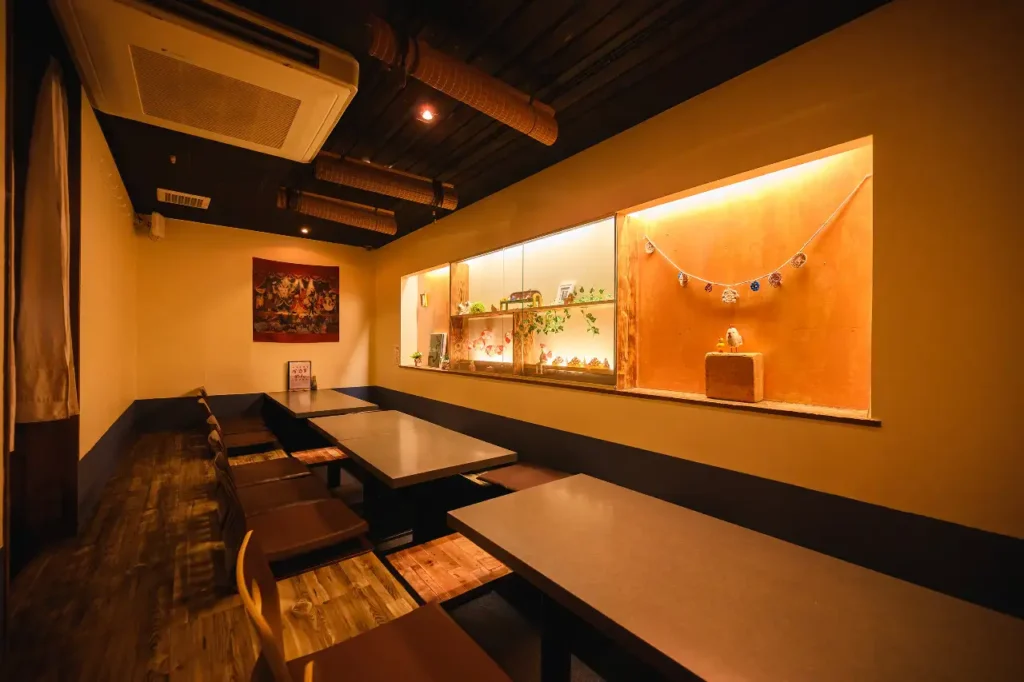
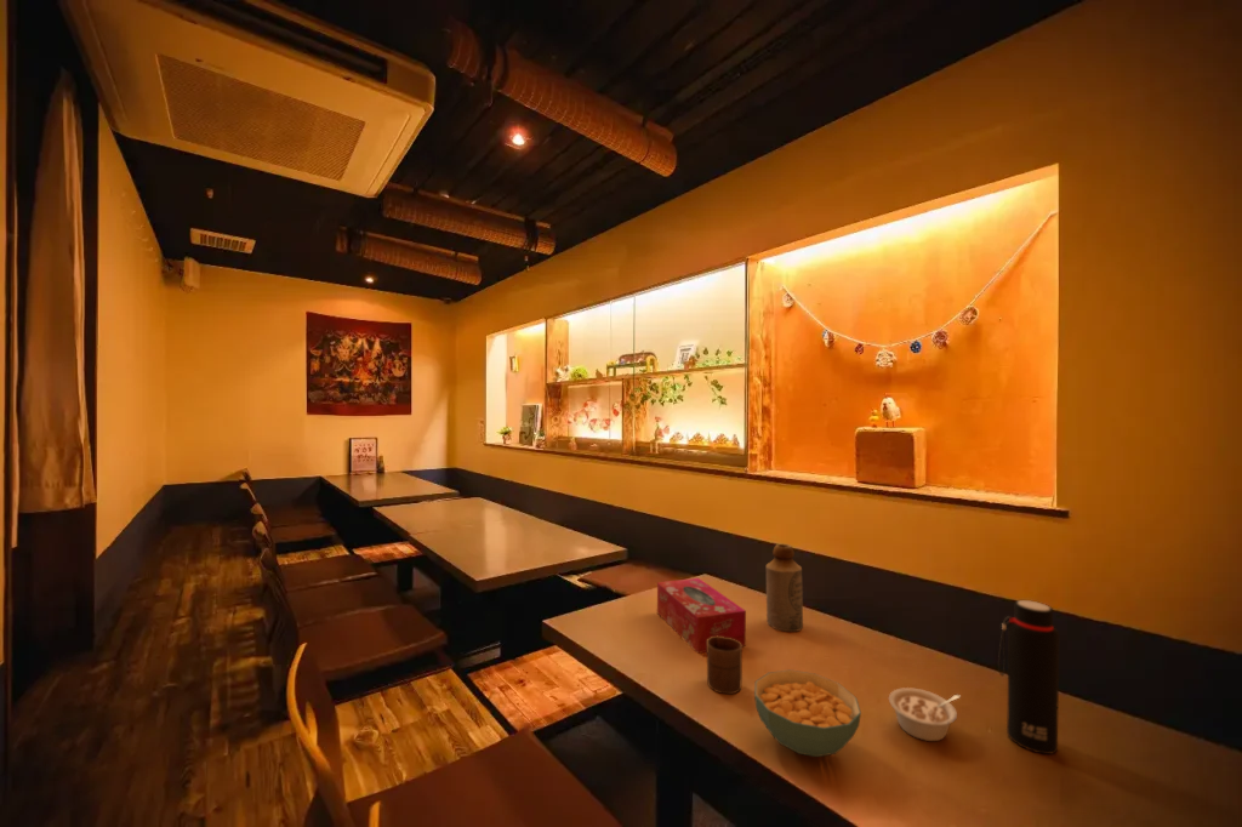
+ water bottle [997,599,1060,755]
+ cereal bowl [753,669,862,758]
+ cup [706,635,744,695]
+ bottle [765,543,804,633]
+ legume [888,686,962,742]
+ tissue box [656,577,747,654]
